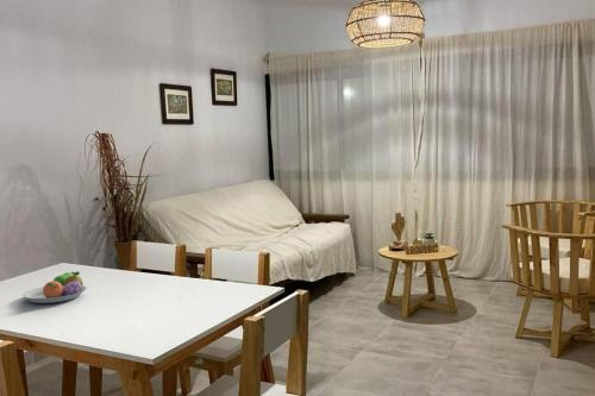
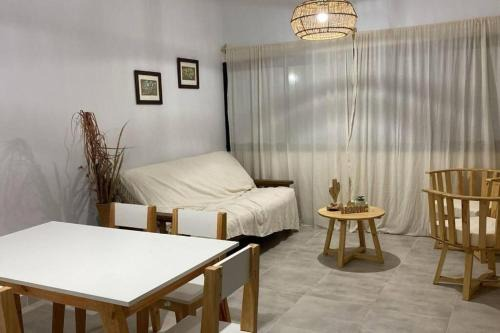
- fruit bowl [21,270,88,304]
